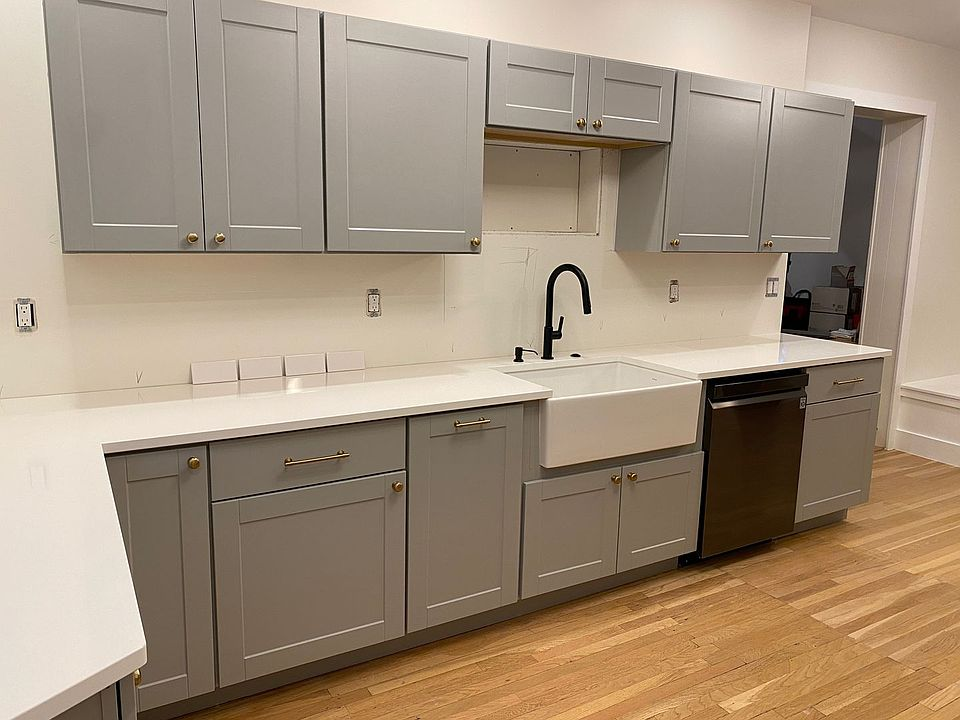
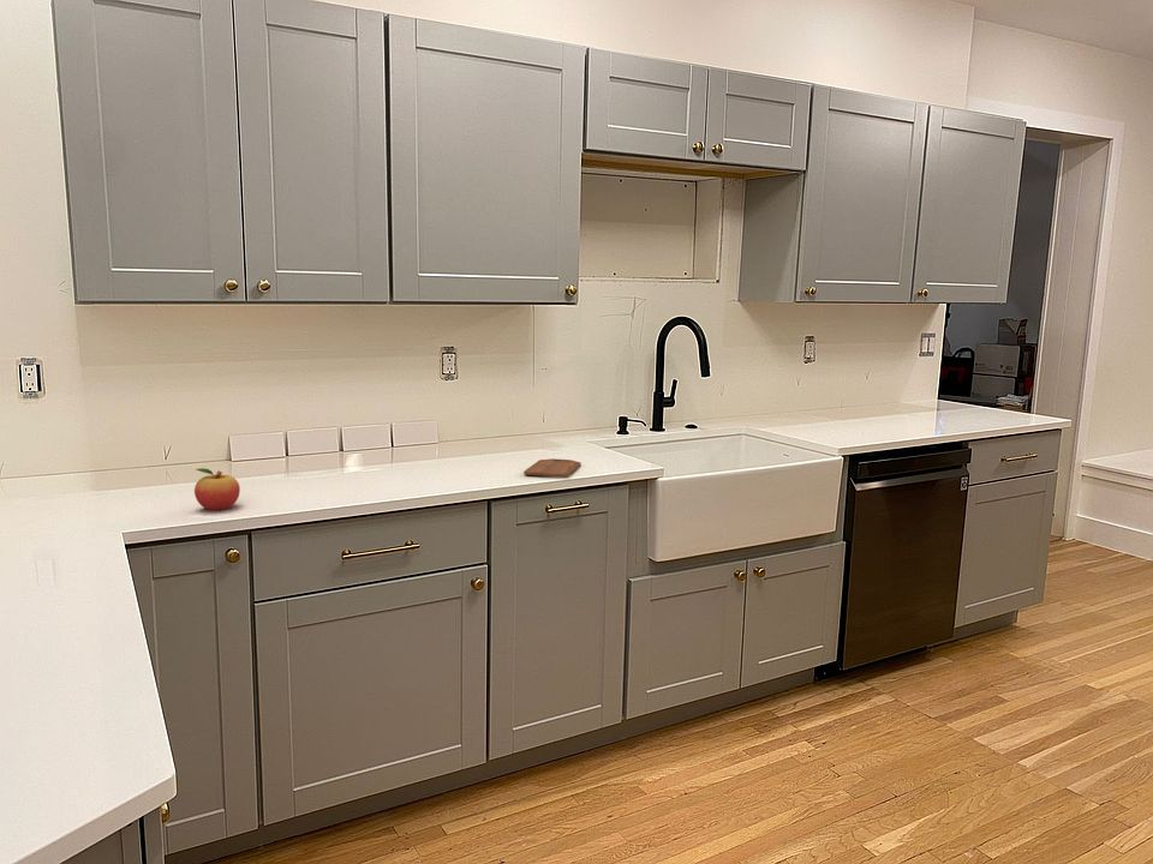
+ fruit [193,467,241,512]
+ cutting board [522,457,583,479]
